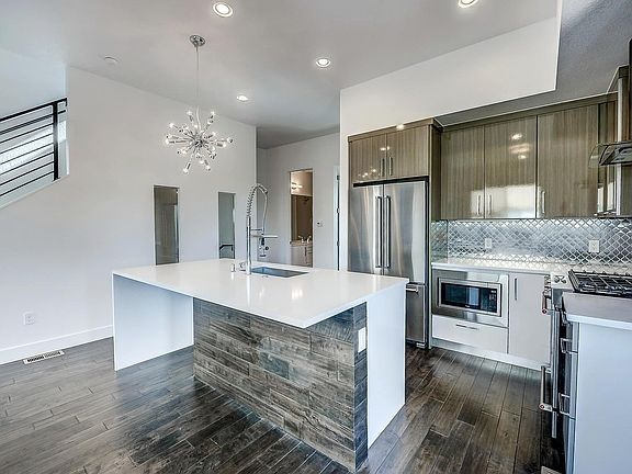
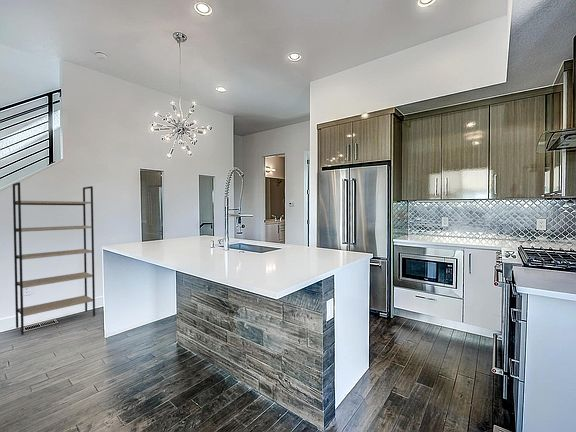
+ shelving unit [12,181,96,336]
